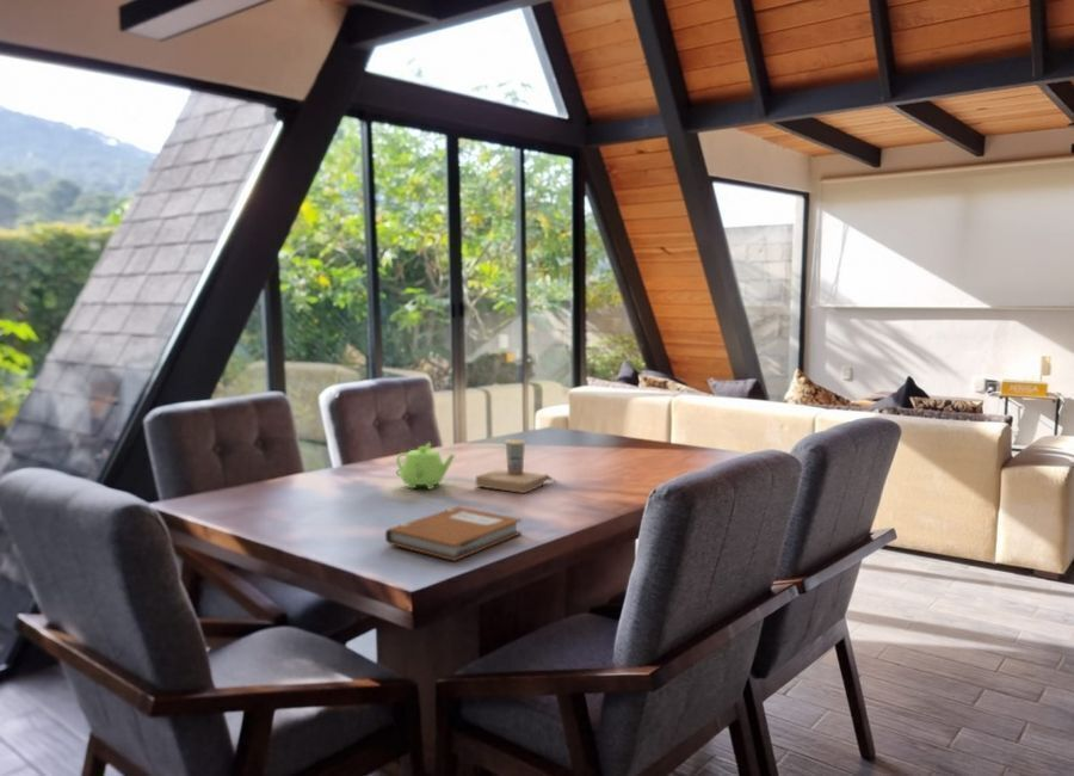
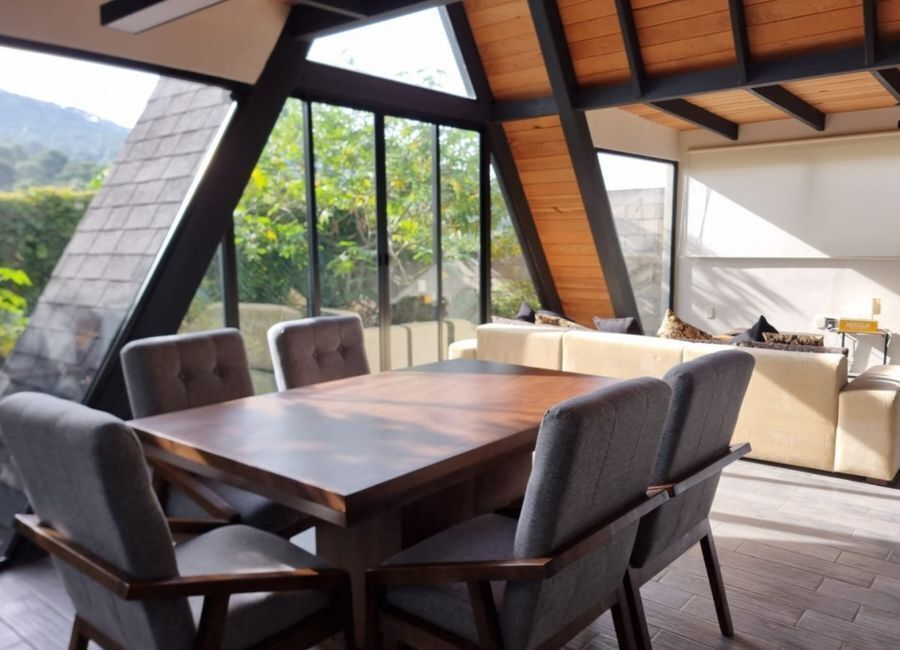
- teapot [395,442,456,491]
- notebook [384,505,523,562]
- cup [475,438,555,494]
